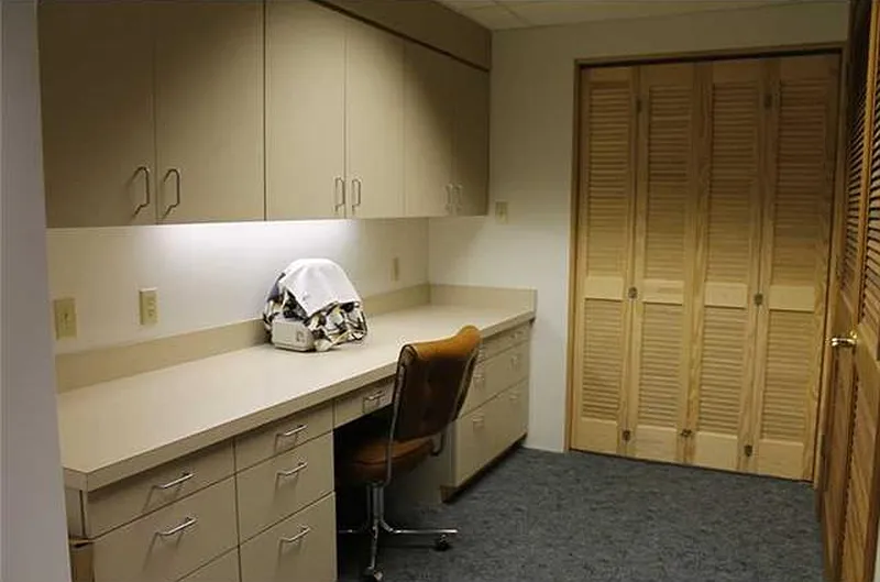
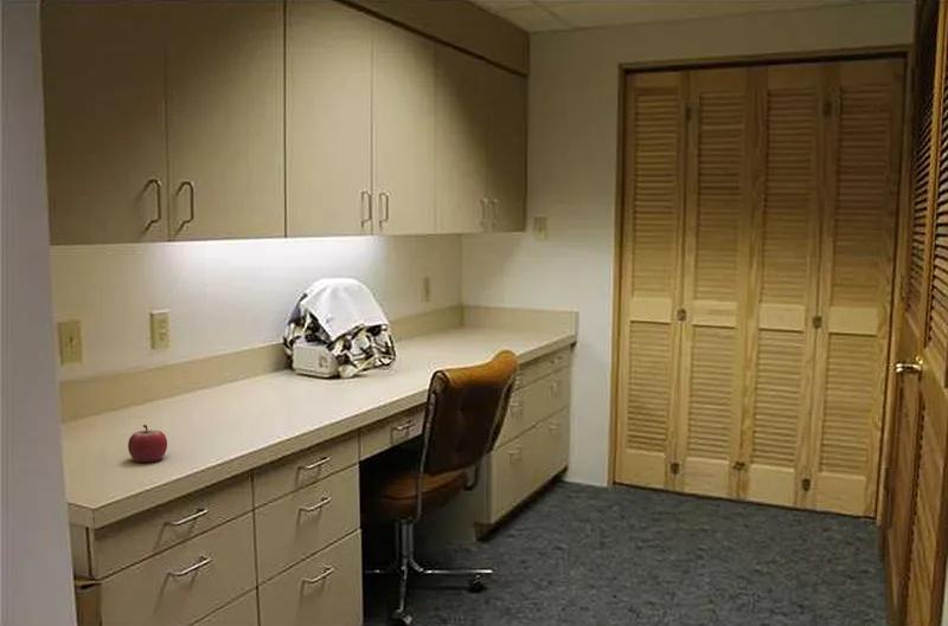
+ fruit [127,424,168,463]
